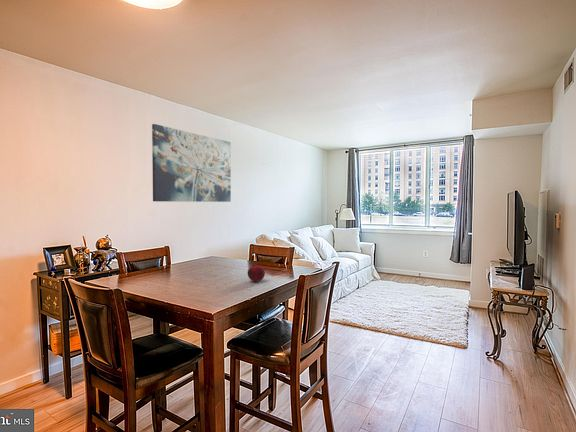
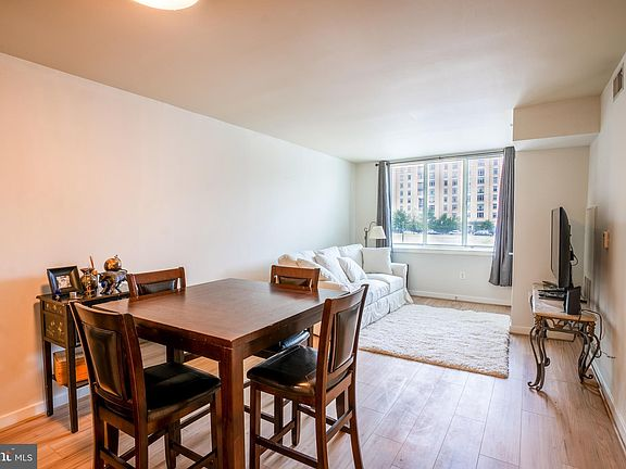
- fruit [247,263,266,282]
- wall art [151,123,232,203]
